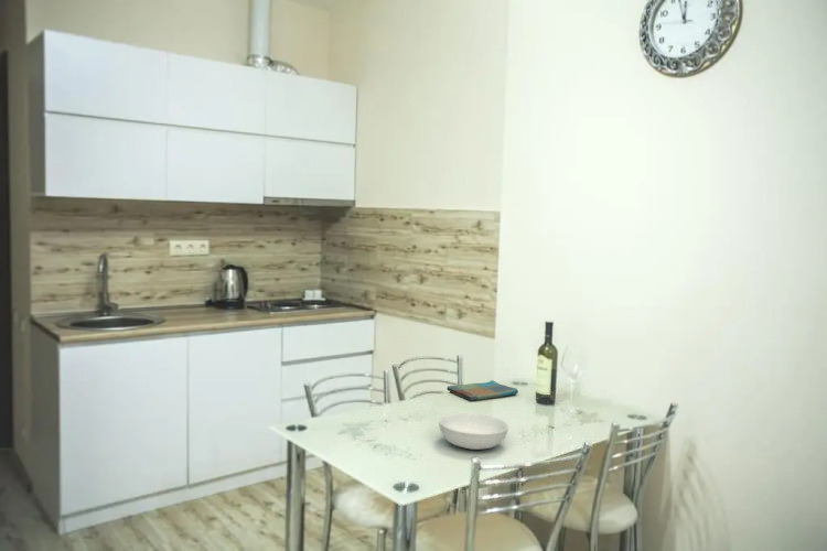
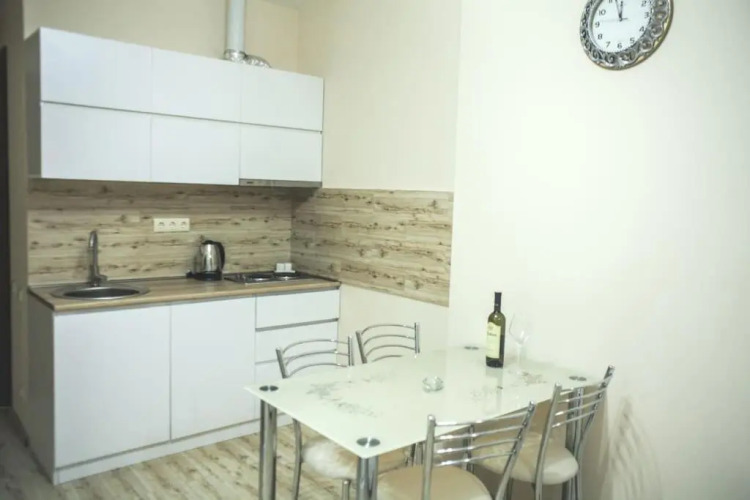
- serving bowl [438,412,509,451]
- dish towel [445,379,519,402]
